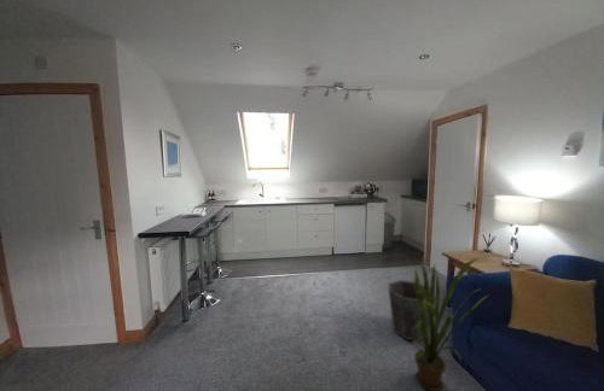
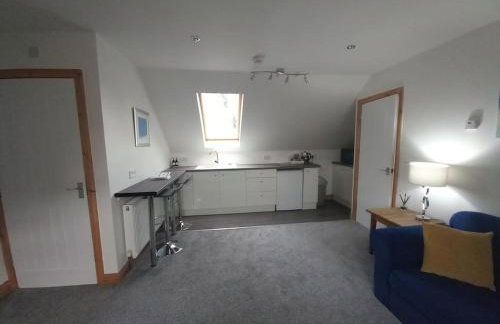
- waste bin [388,279,436,342]
- house plant [410,257,489,391]
